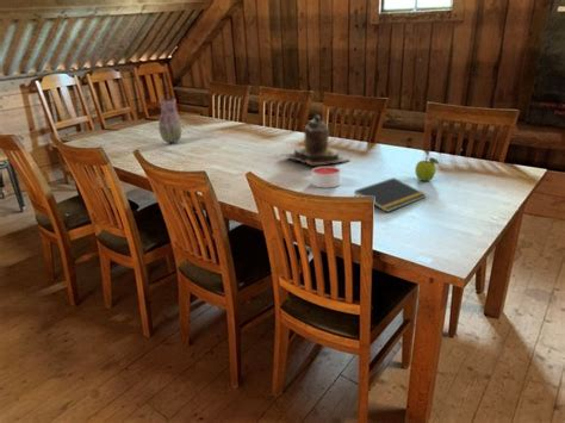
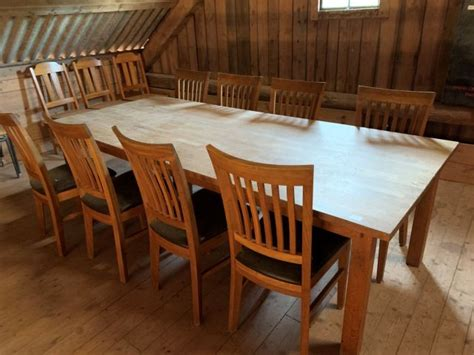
- teapot [281,114,352,167]
- candle [311,166,341,189]
- fruit [414,156,440,182]
- notepad [353,176,428,213]
- vase [157,98,182,144]
